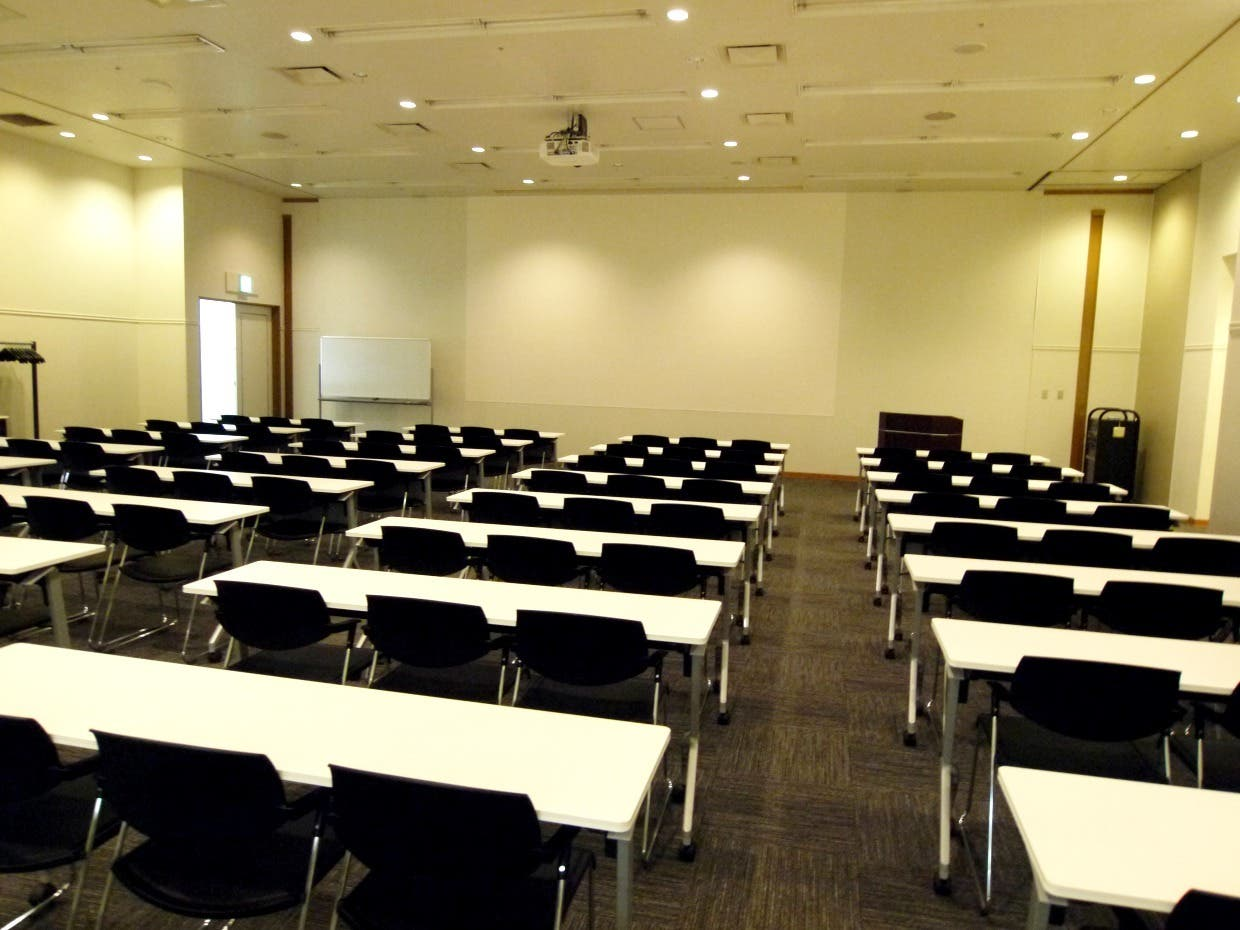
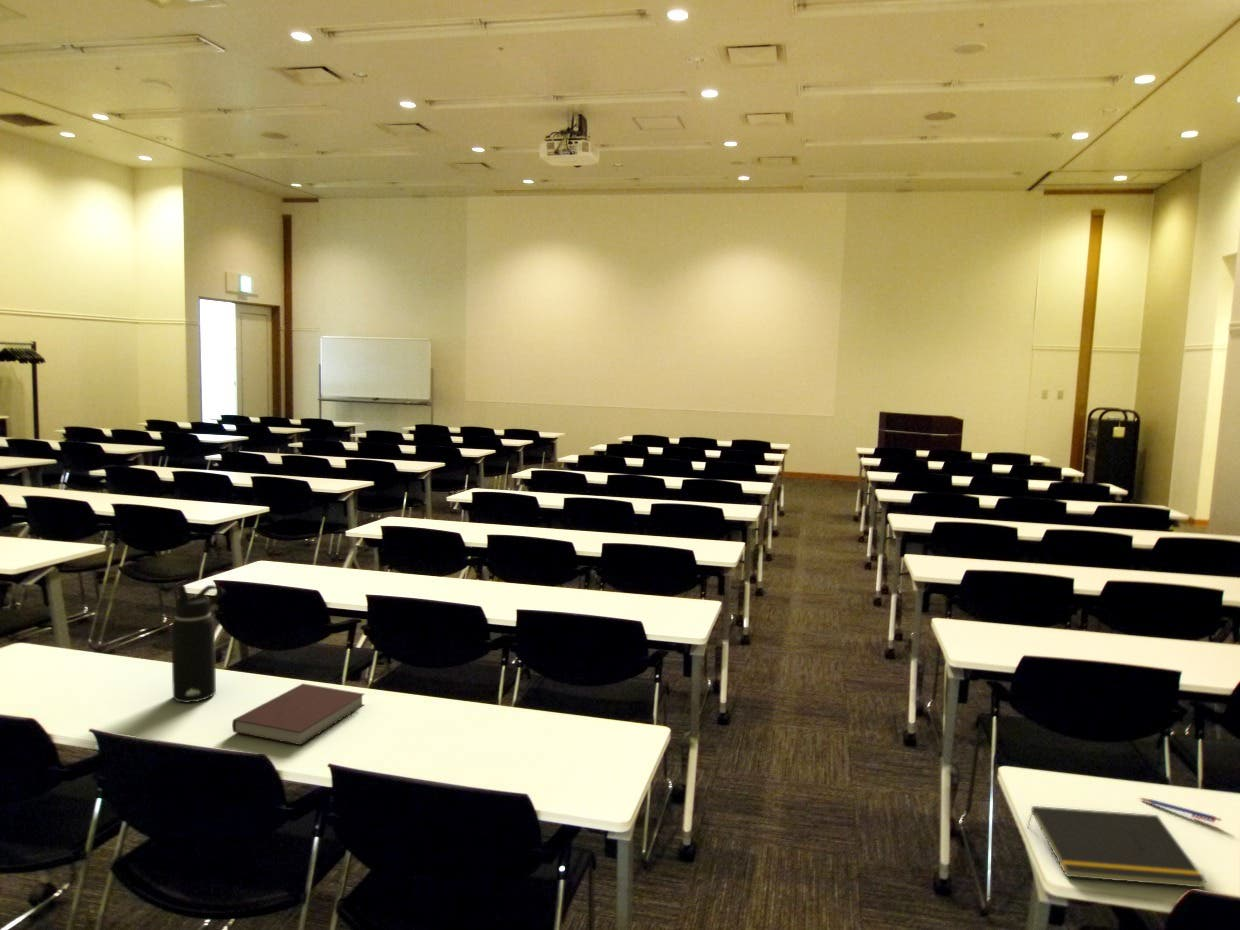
+ water bottle [170,584,226,704]
+ notebook [231,683,366,746]
+ pen [1138,797,1222,823]
+ notepad [1026,805,1207,889]
